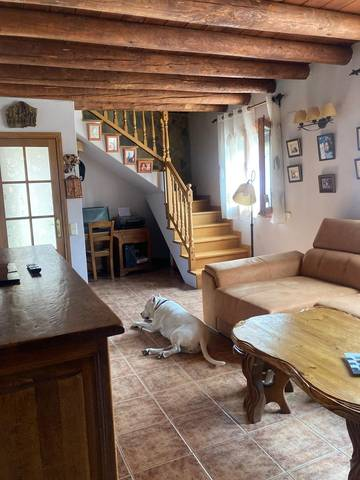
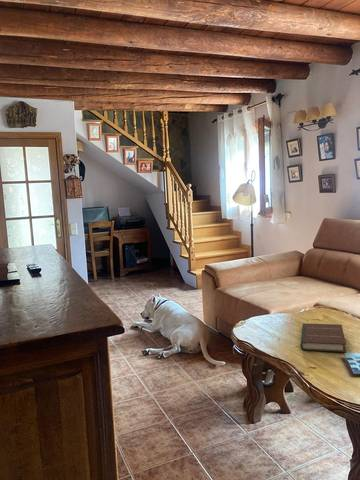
+ book [300,322,347,353]
